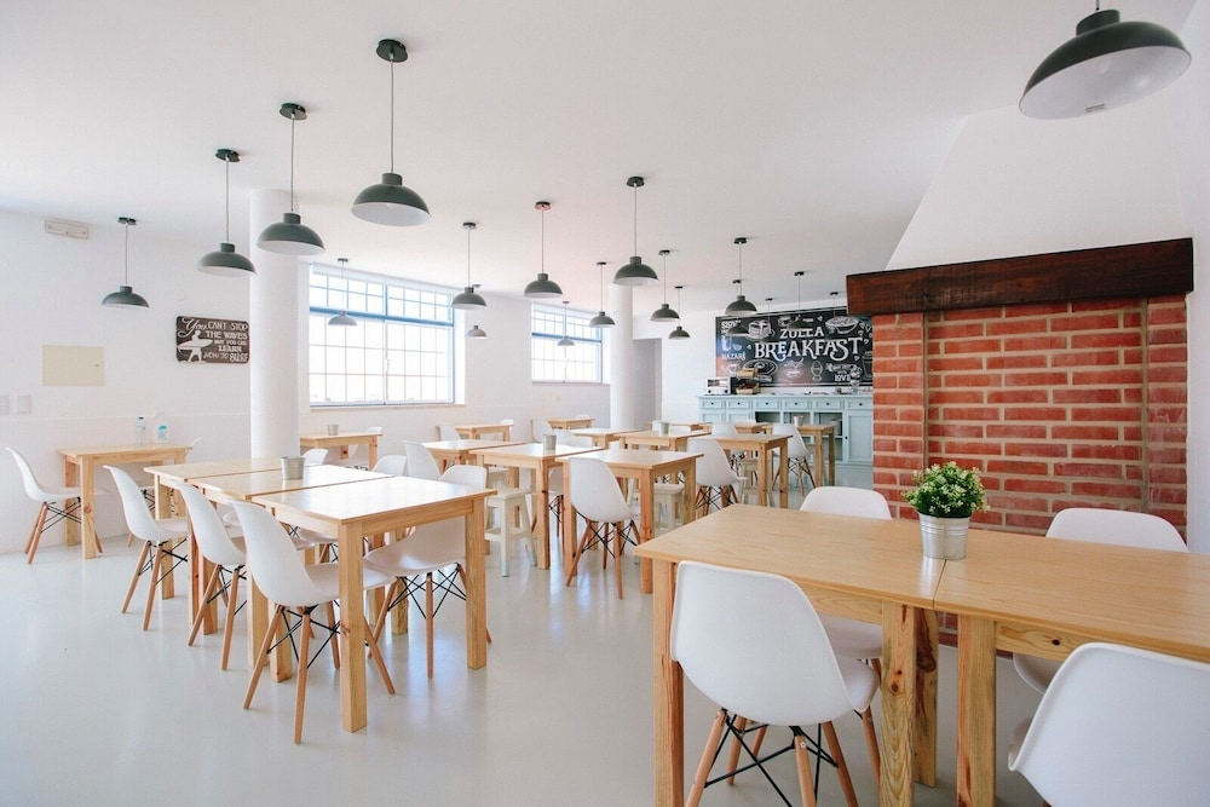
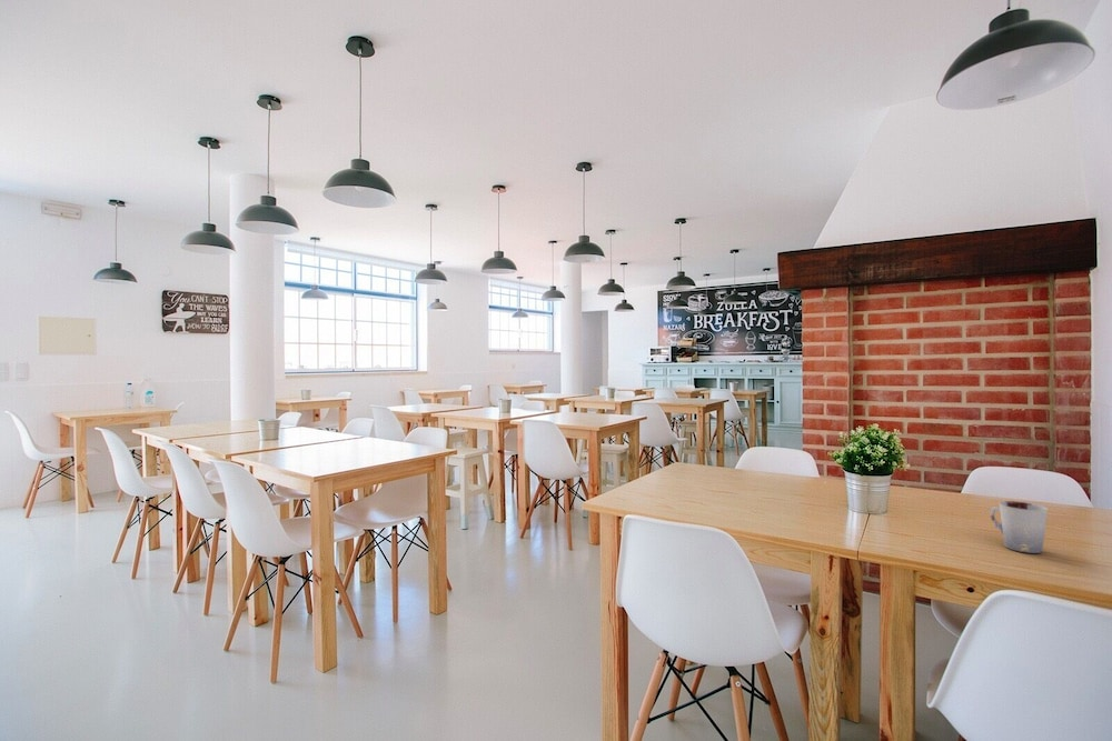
+ cup [989,500,1049,554]
